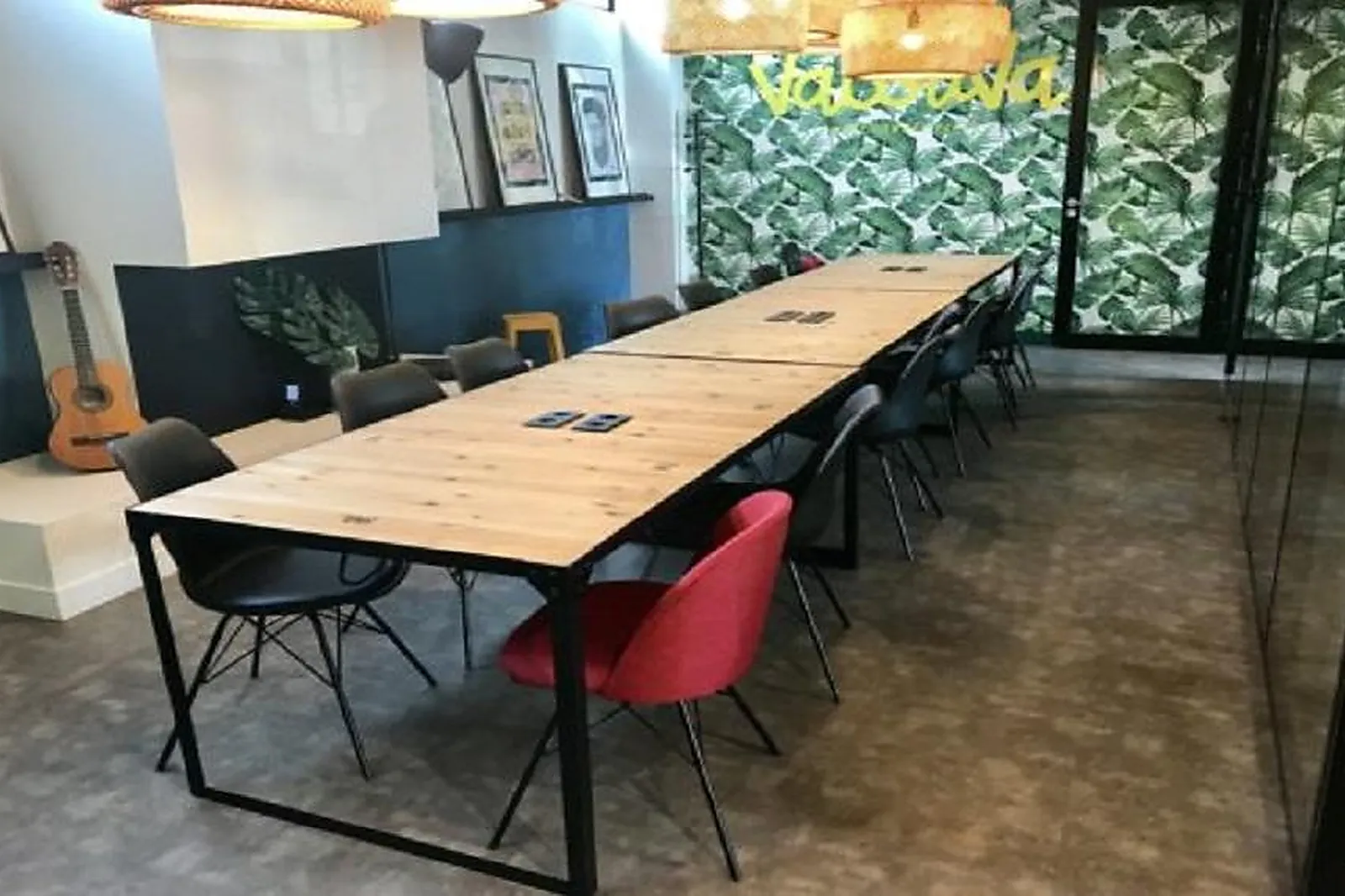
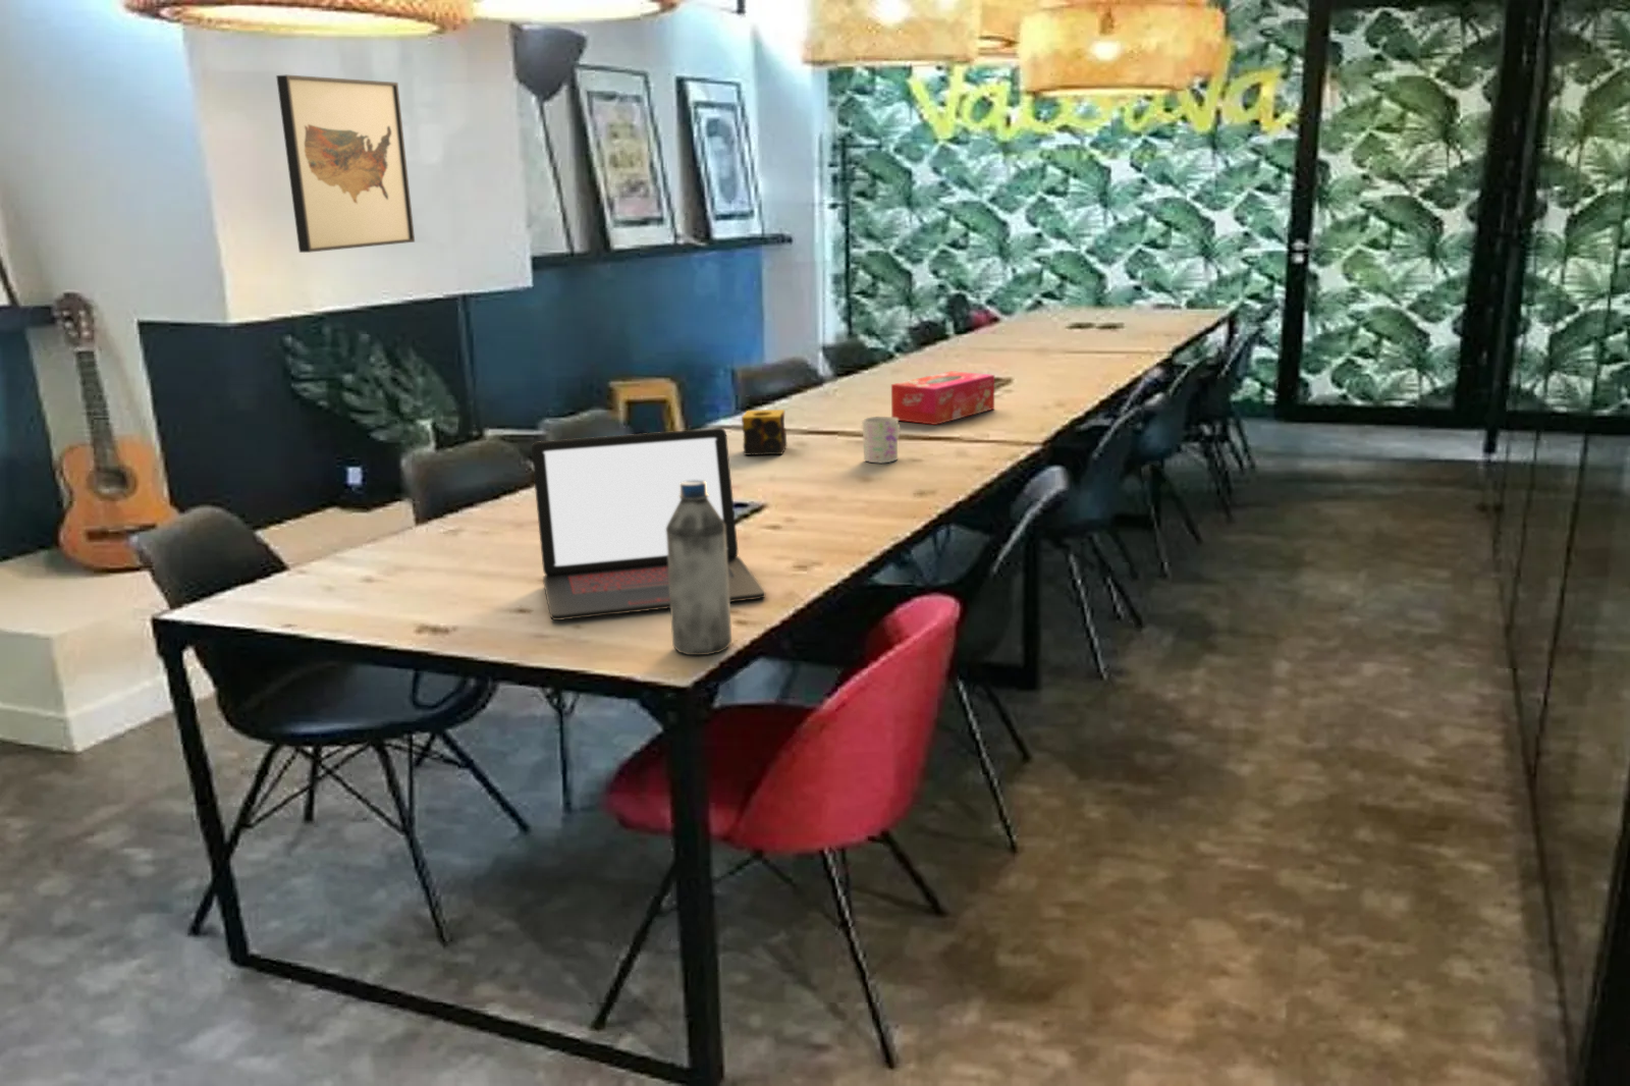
+ wall art [275,74,416,253]
+ candle [740,408,789,457]
+ tissue box [891,370,995,425]
+ mug [860,416,900,464]
+ water bottle [665,480,732,656]
+ laptop [531,427,766,622]
